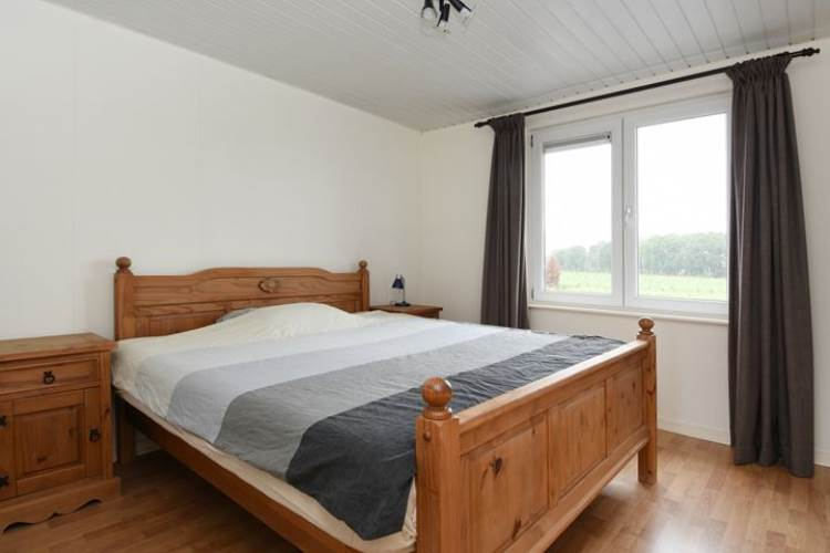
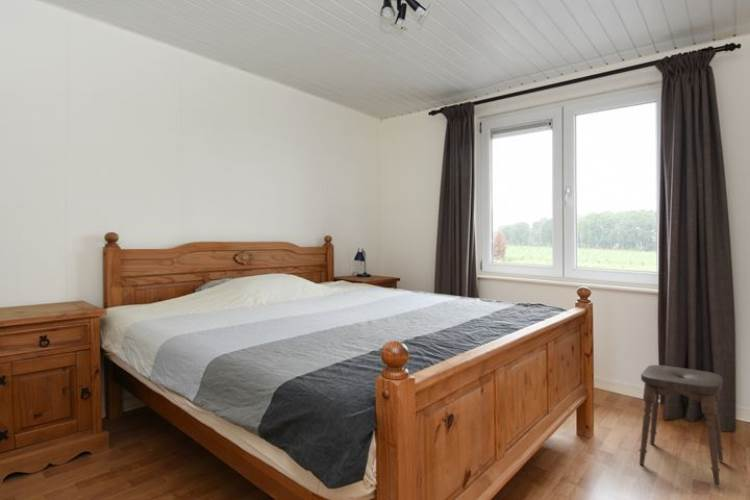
+ stool [638,364,724,487]
